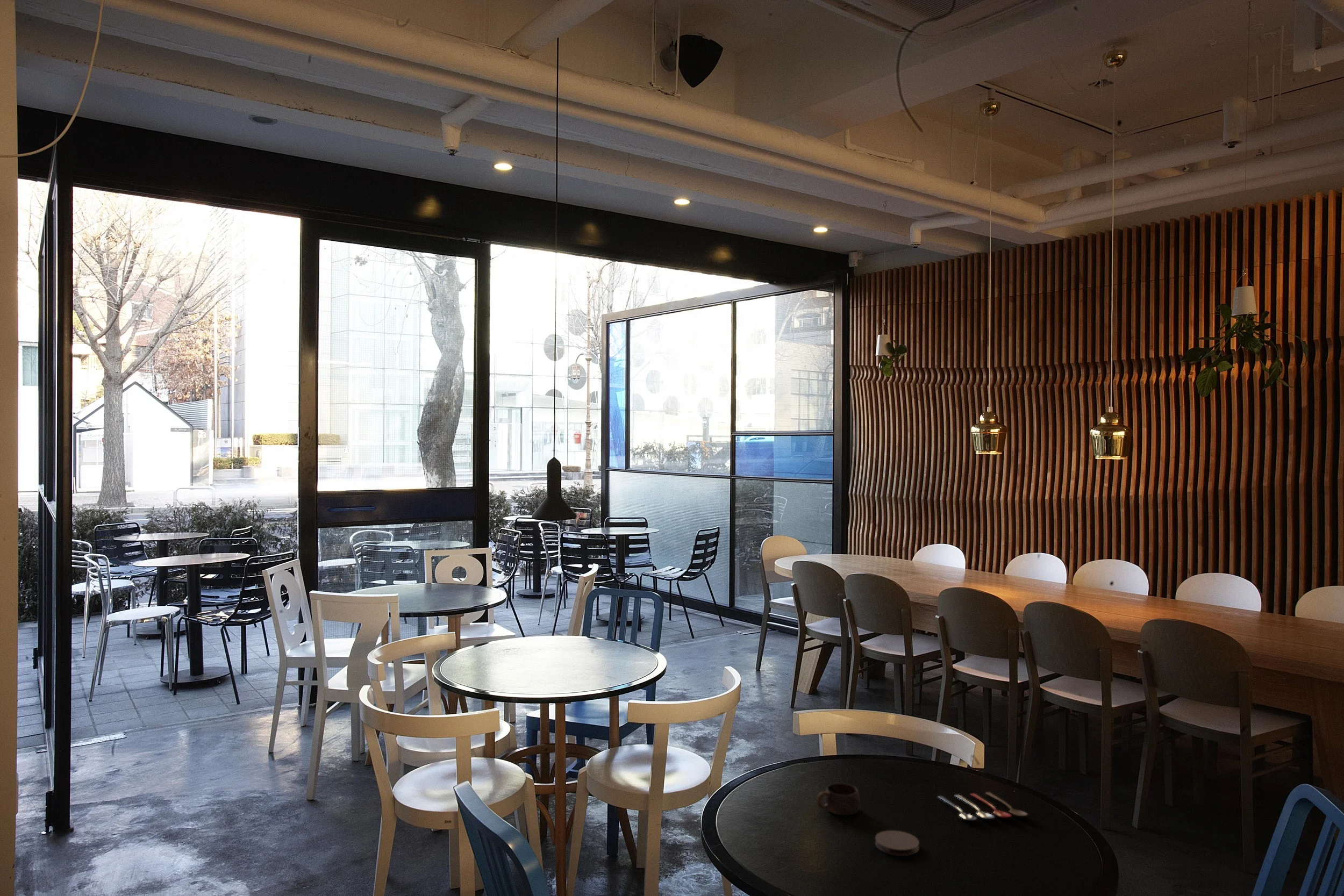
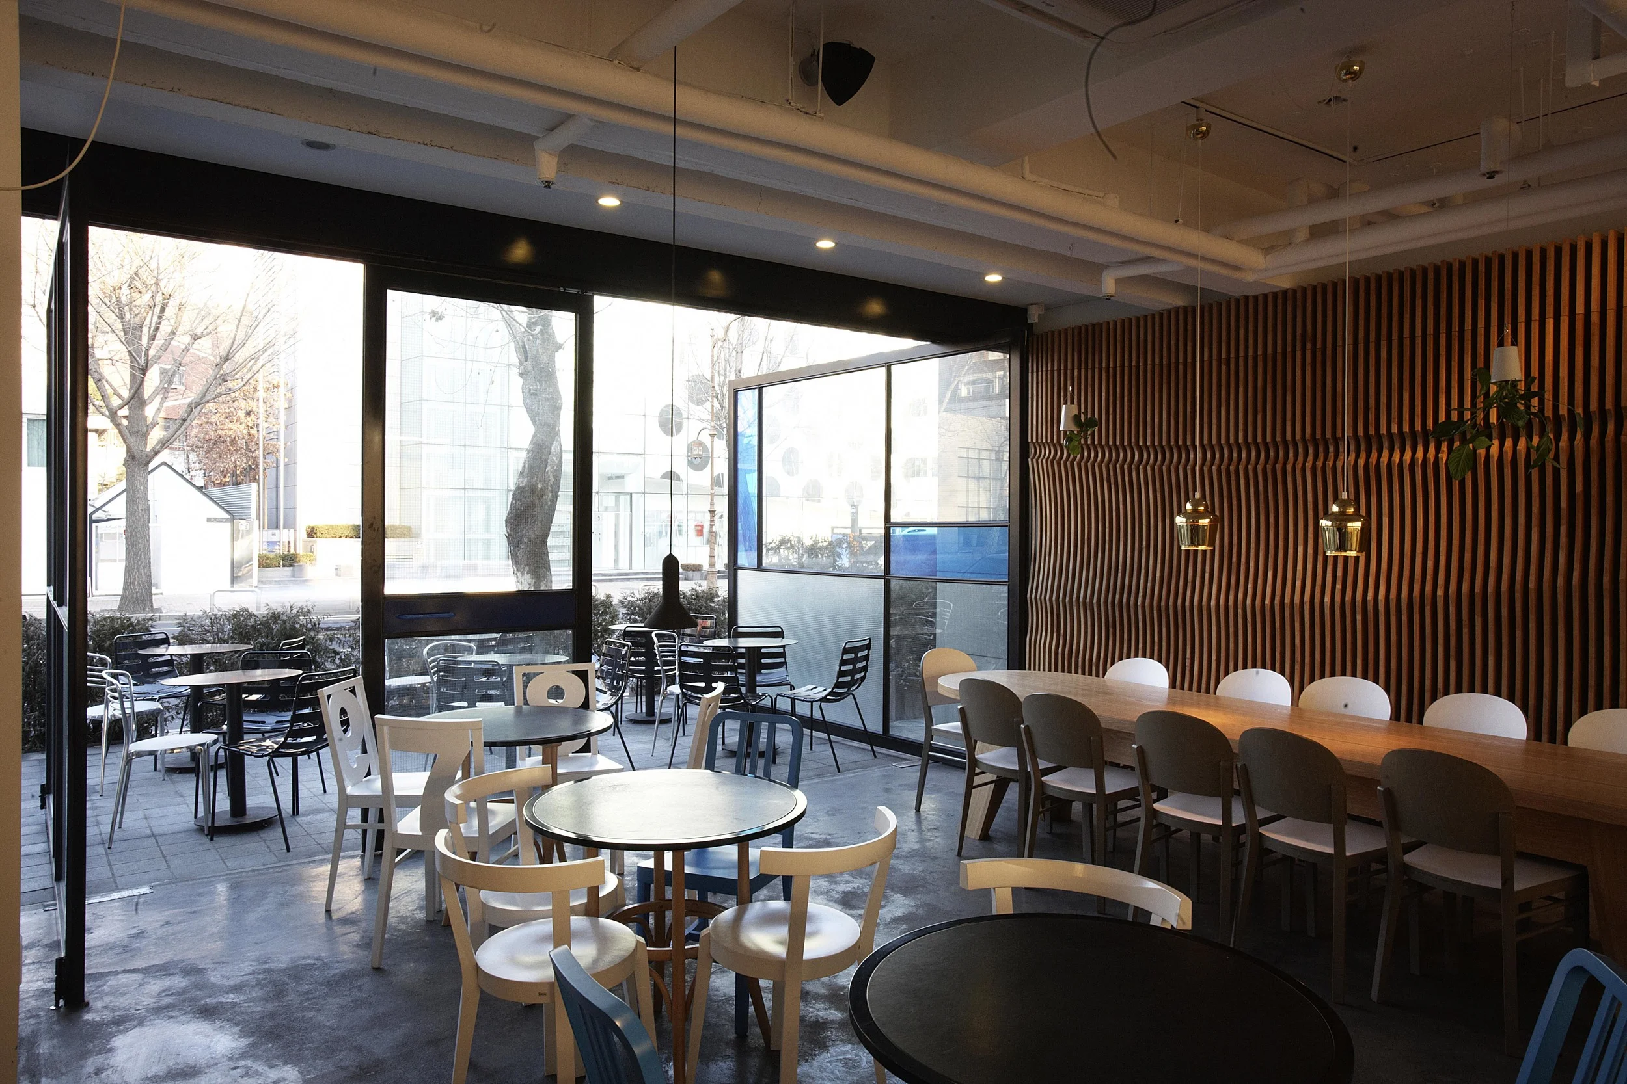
- cooking utensil [938,792,1028,821]
- coaster [875,830,920,856]
- cup [816,783,861,816]
